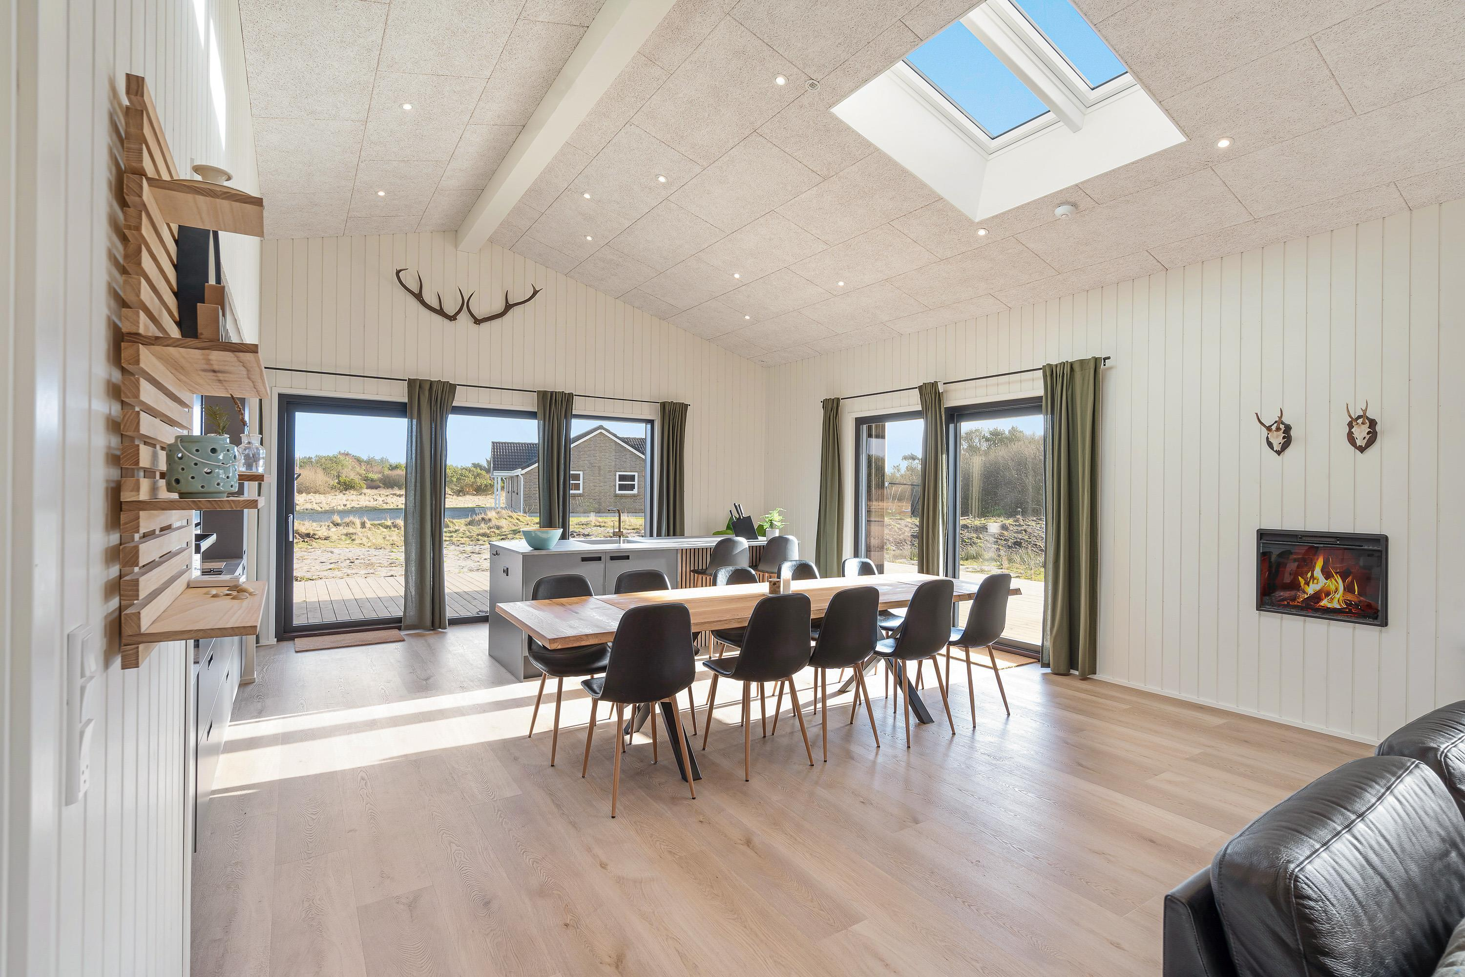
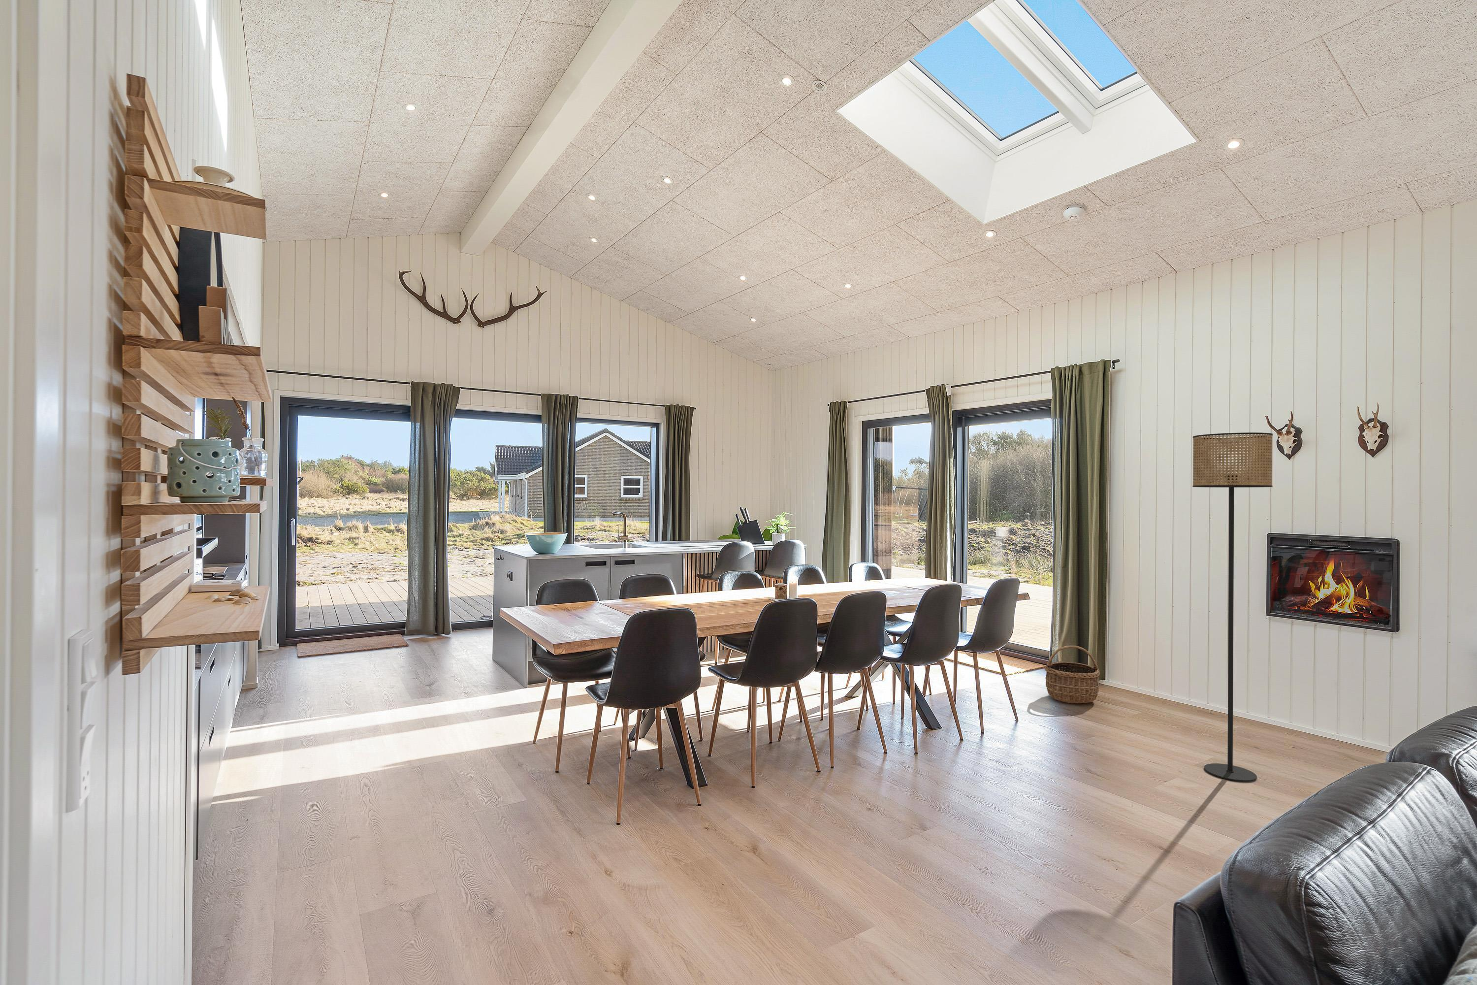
+ wicker basket [1044,645,1100,704]
+ floor lamp [1192,432,1274,782]
